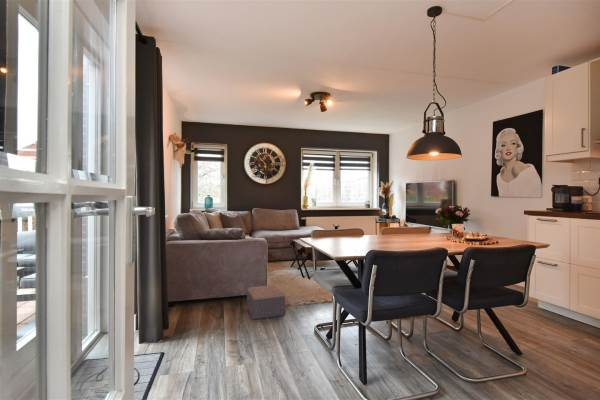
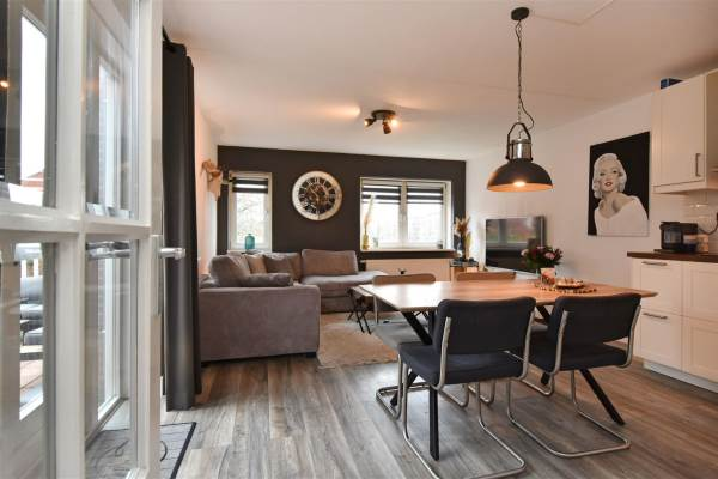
- footstool [246,284,286,320]
